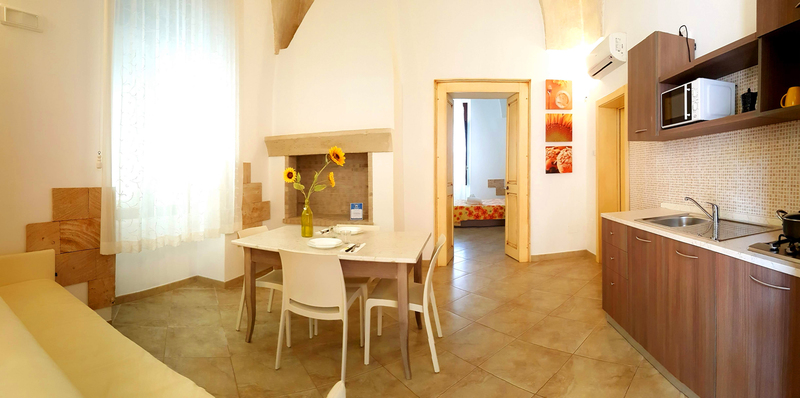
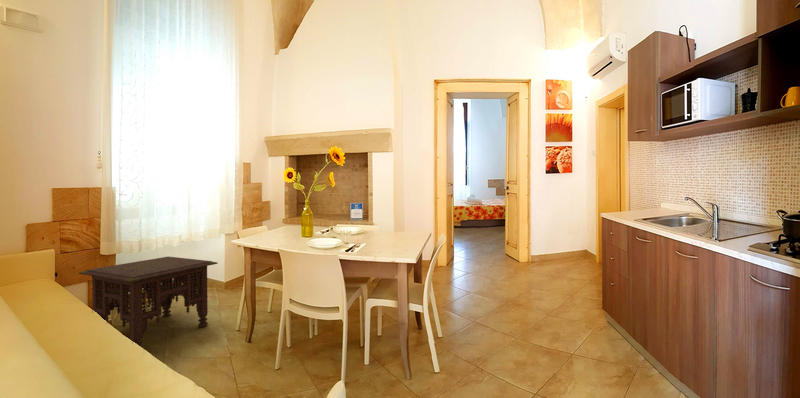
+ side table [78,255,219,349]
